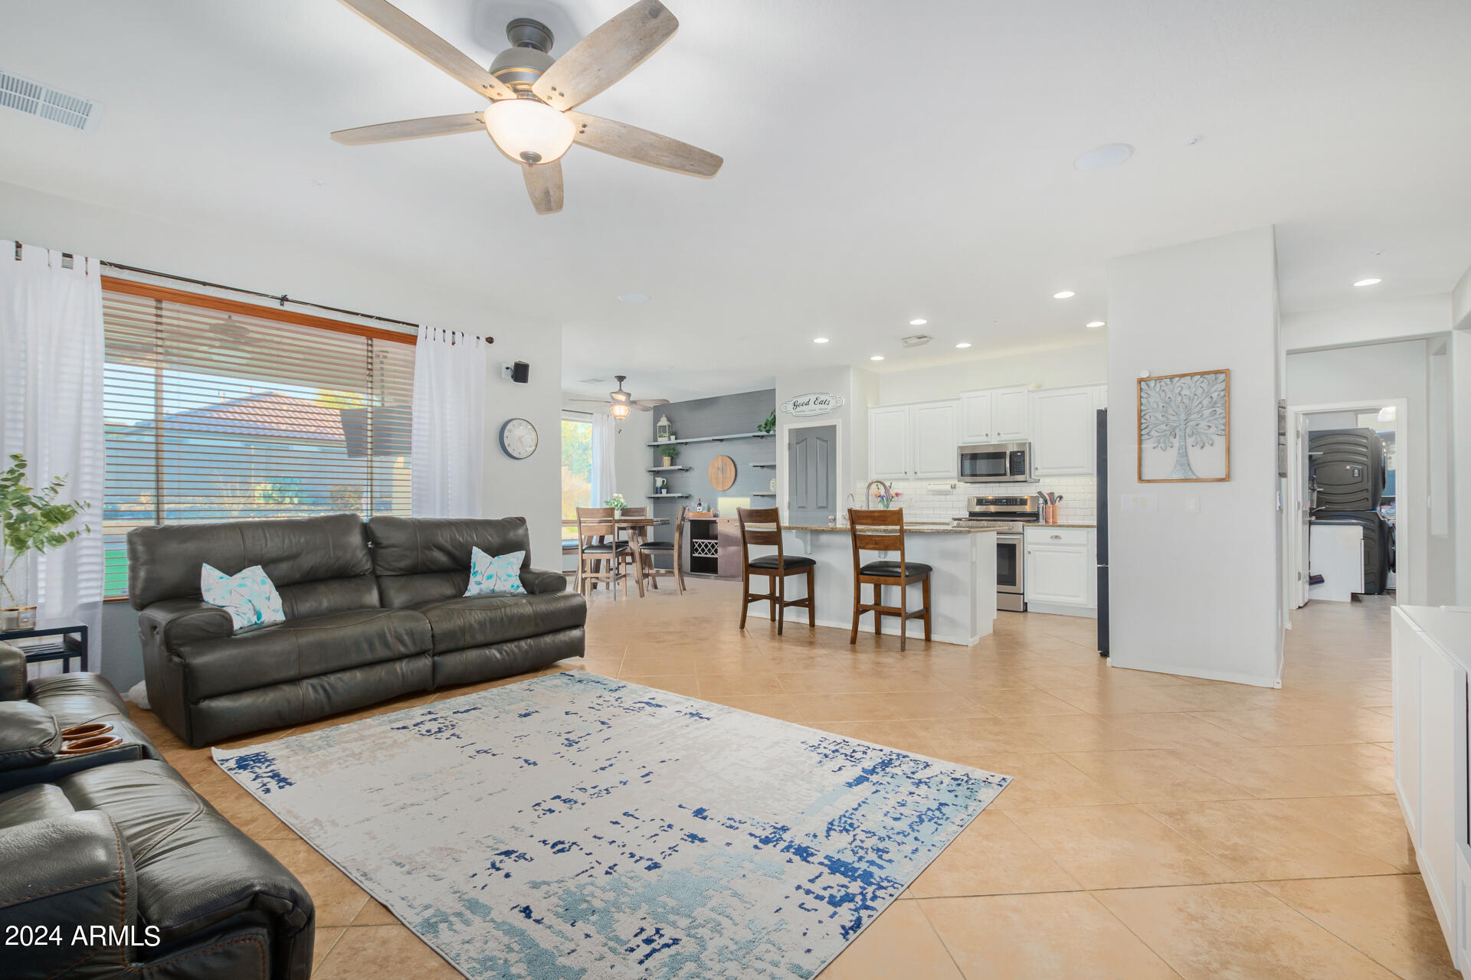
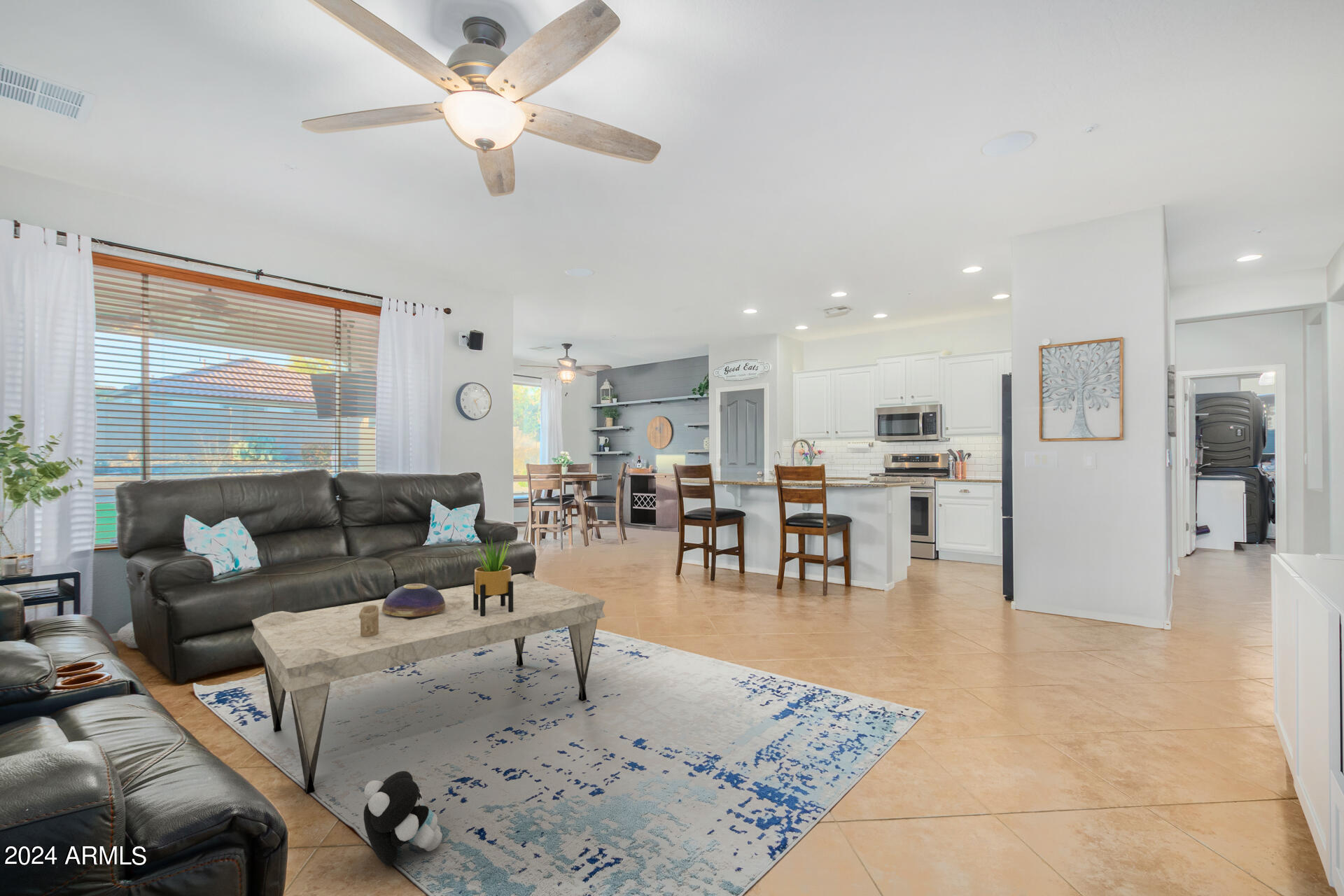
+ plush toy [363,770,443,867]
+ candle [359,605,379,637]
+ decorative bowl [382,583,445,617]
+ coffee table [251,573,606,794]
+ potted plant [472,537,514,617]
